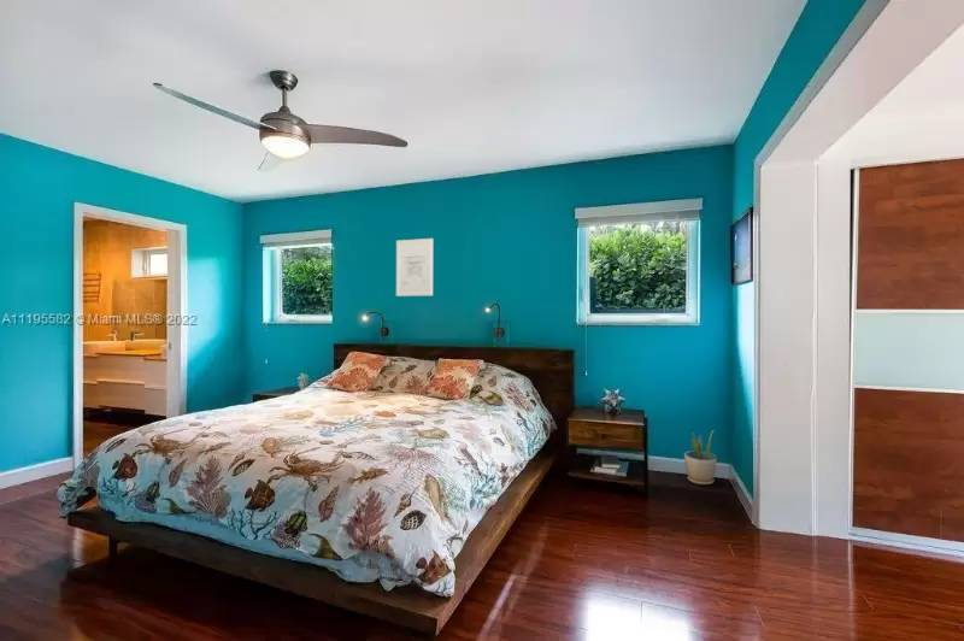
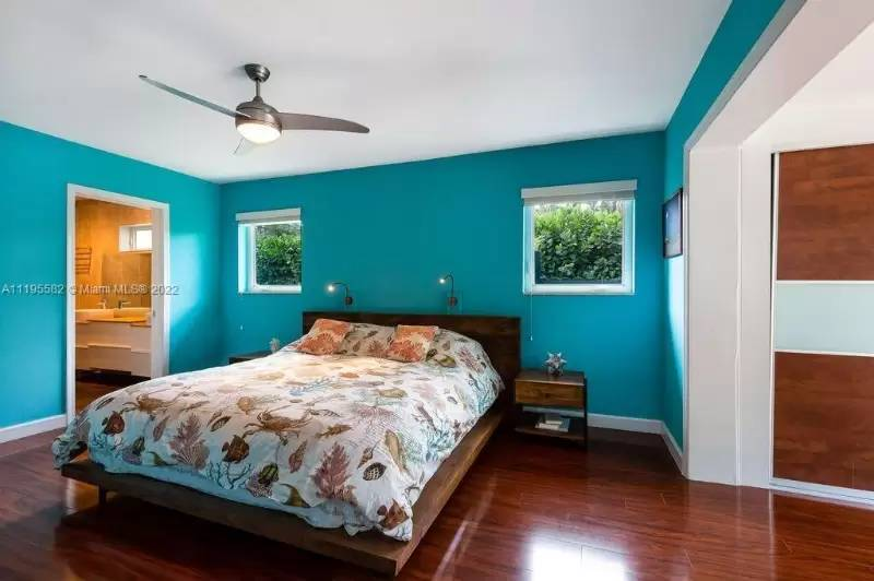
- wall art [395,237,434,298]
- potted plant [683,431,718,486]
